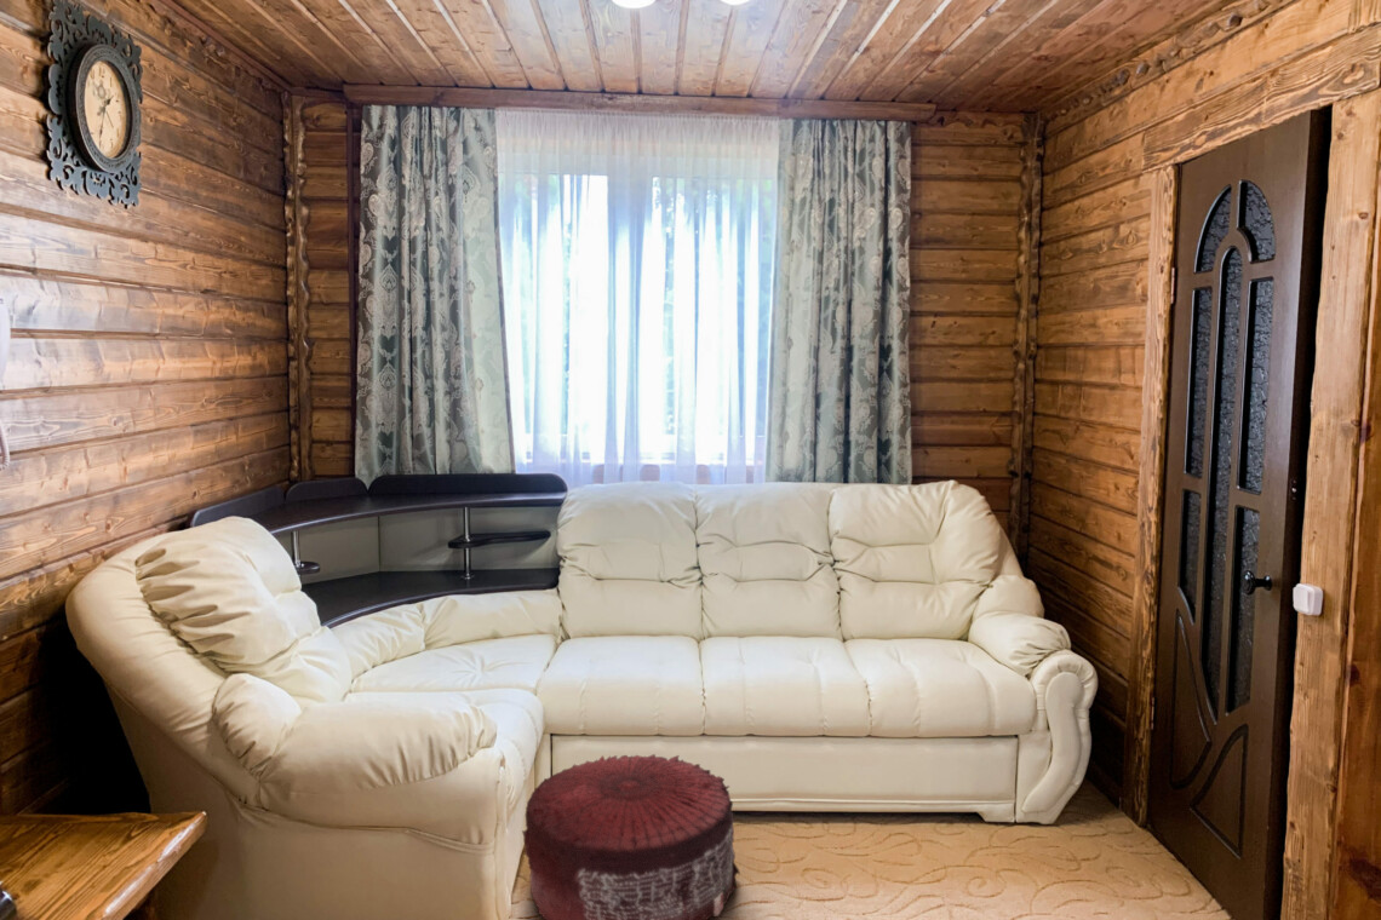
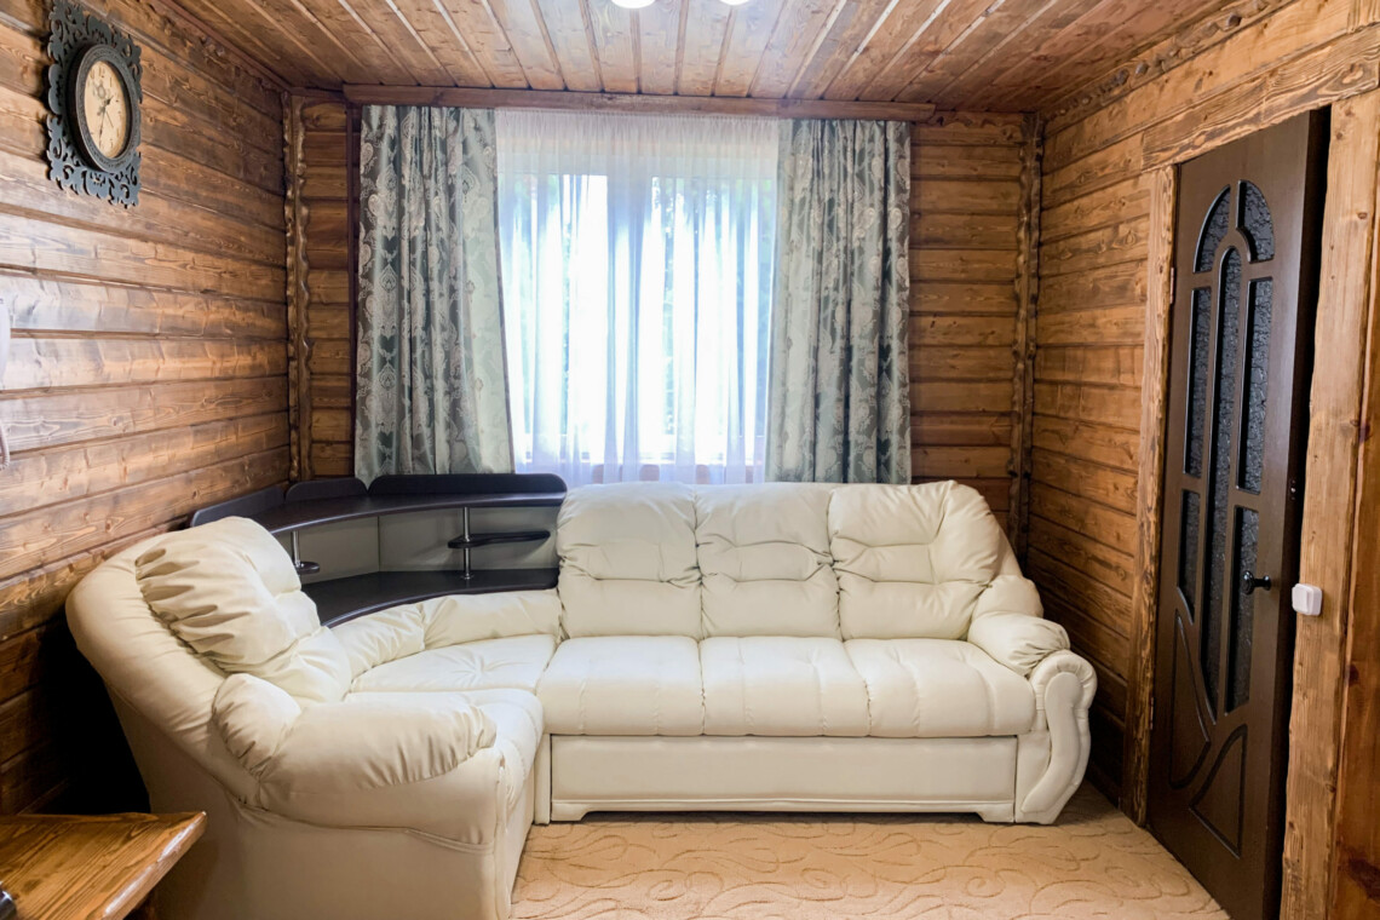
- pouf [521,753,741,920]
